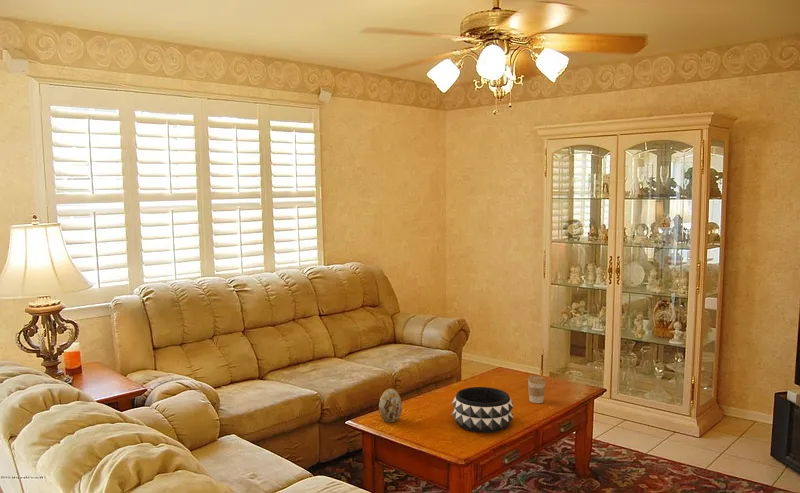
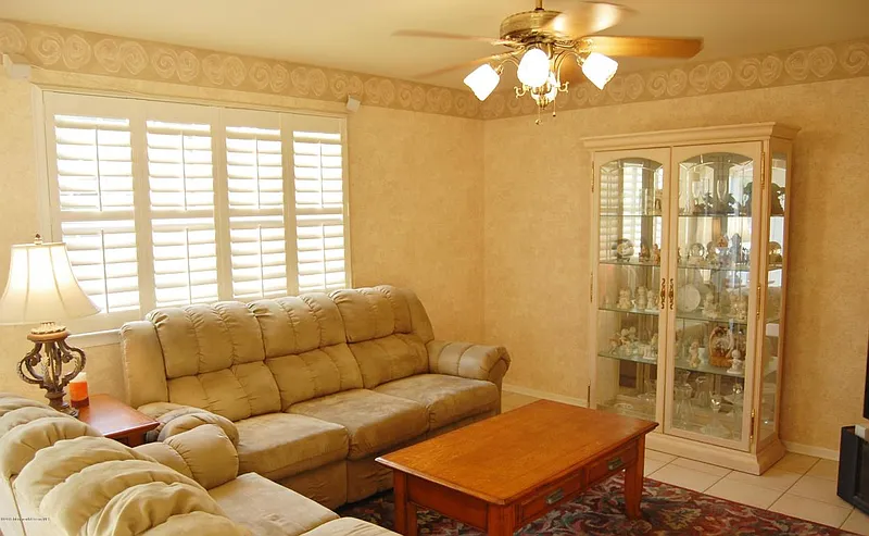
- decorative egg [378,387,403,423]
- decorative bowl [451,386,514,434]
- coffee cup [527,374,547,404]
